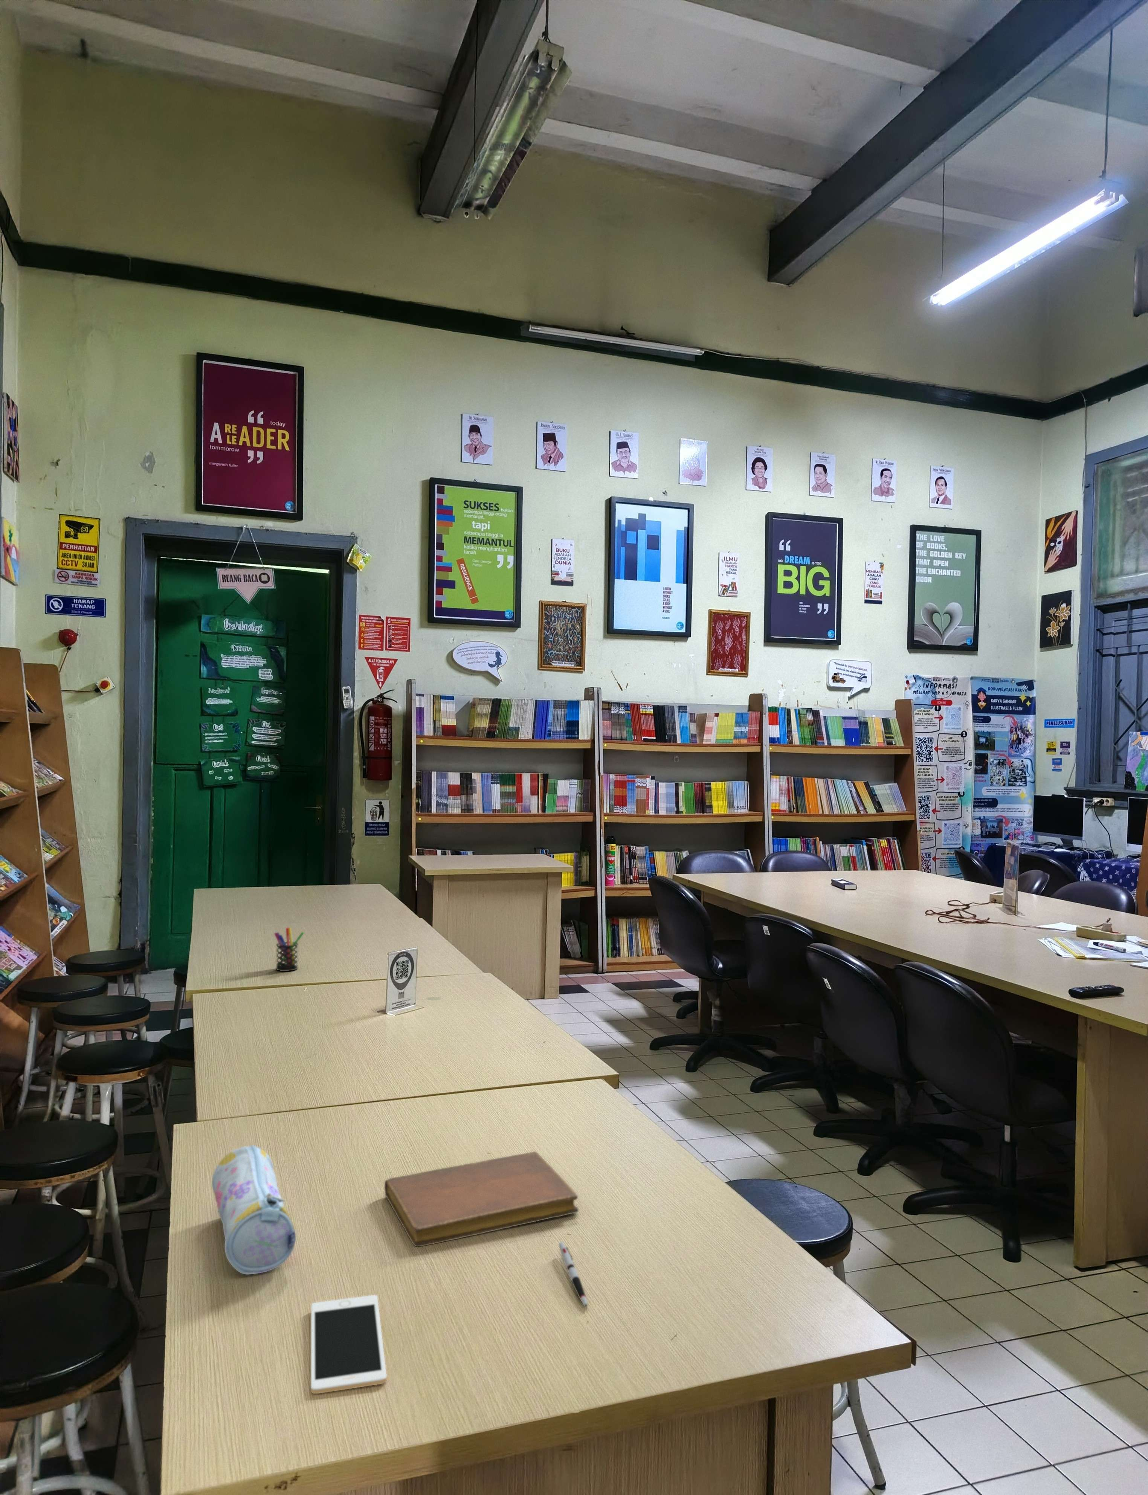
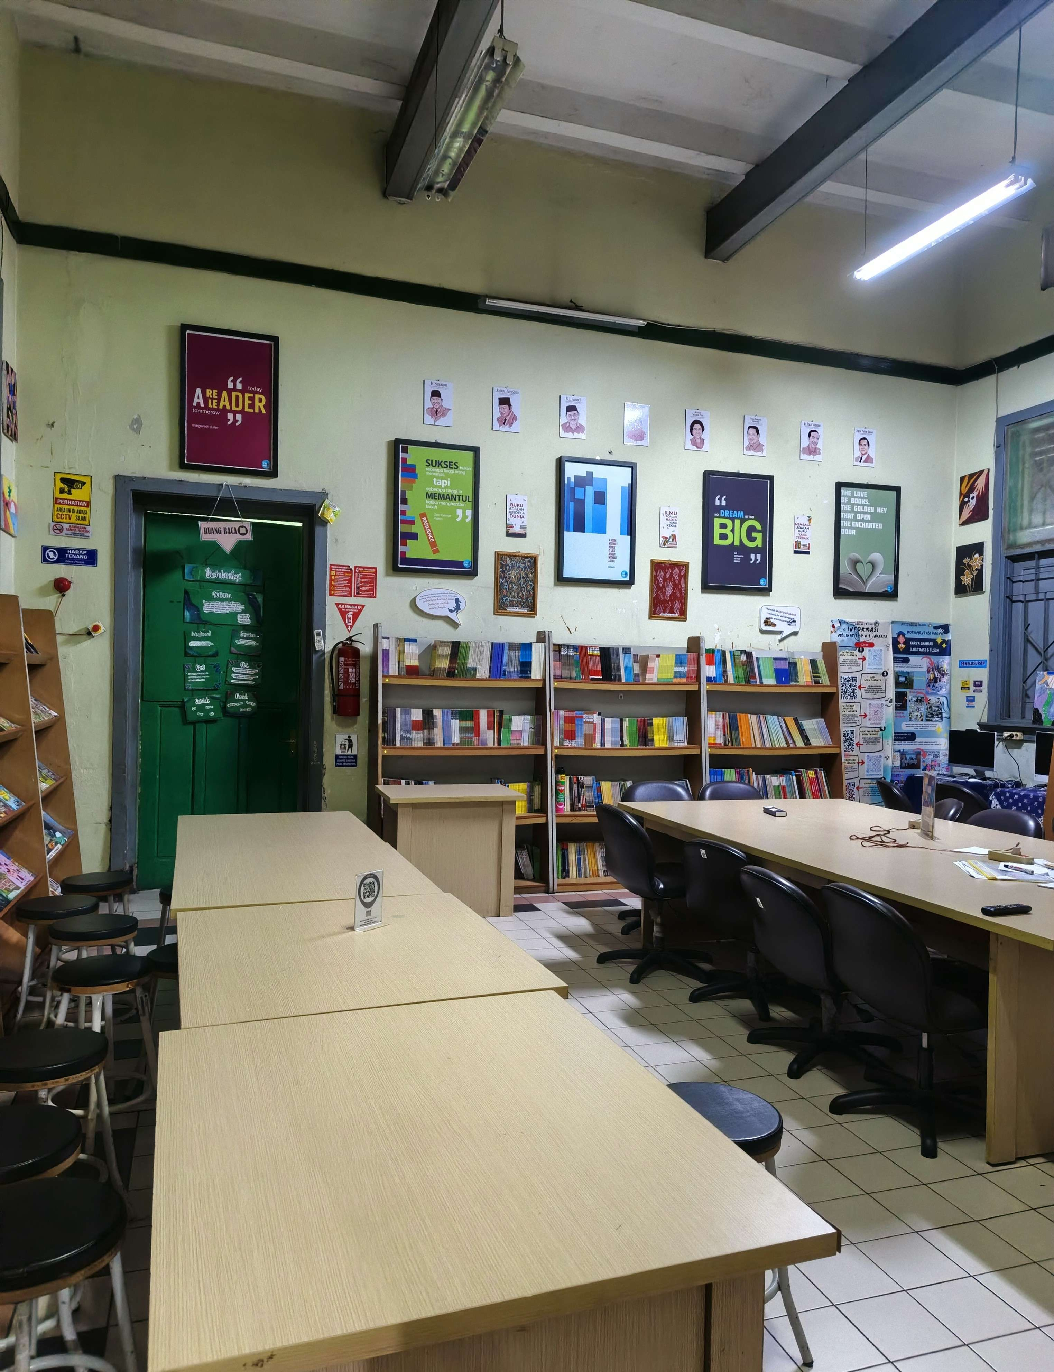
- pen [558,1242,588,1308]
- pencil case [212,1144,295,1276]
- pen holder [274,927,304,972]
- notebook [383,1151,579,1247]
- cell phone [311,1295,387,1394]
